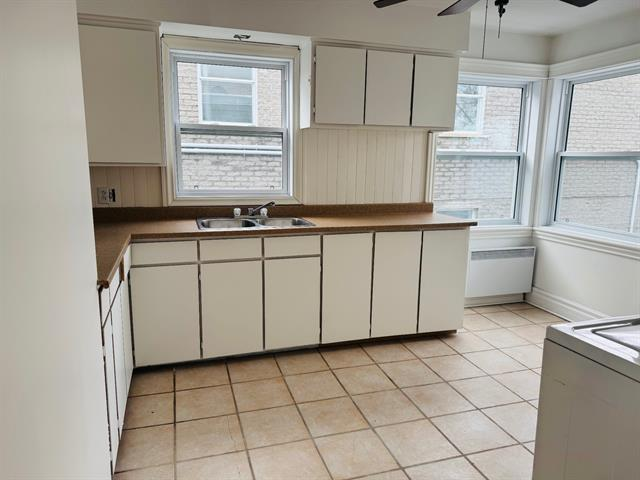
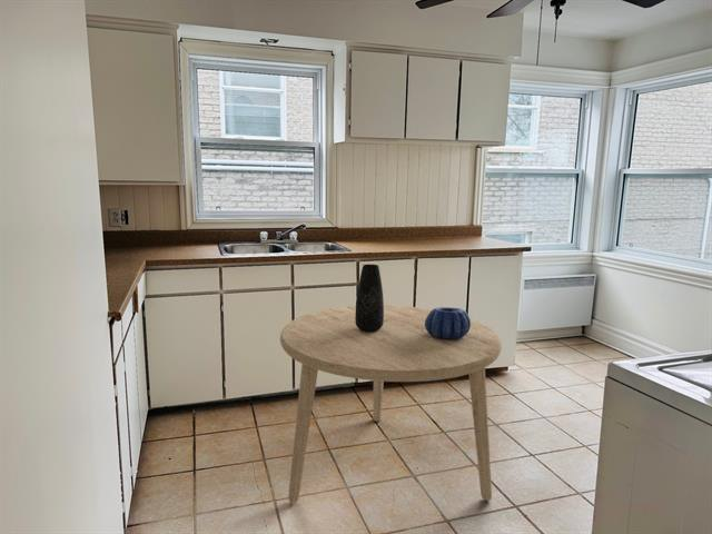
+ decorative bowl [425,306,471,340]
+ dining table [279,305,503,504]
+ vase [355,264,385,332]
